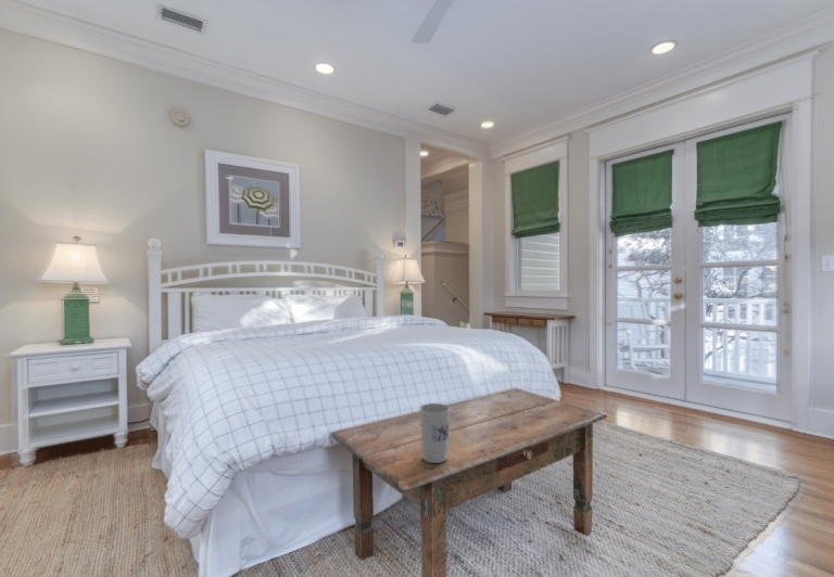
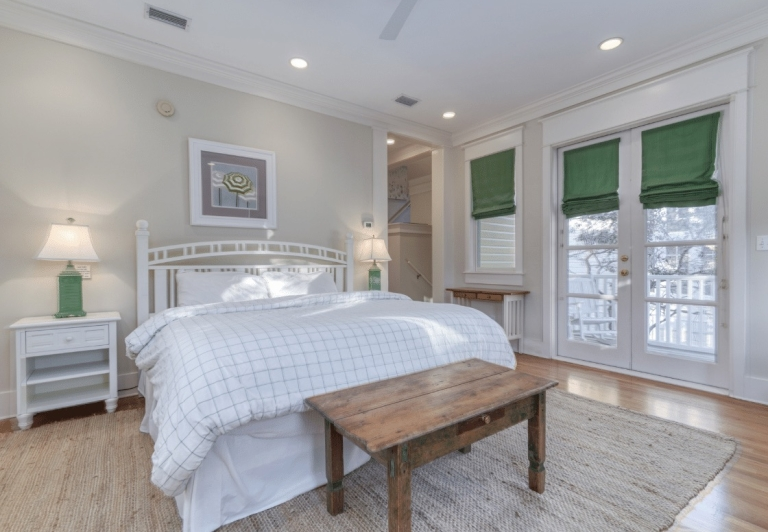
- cup [418,402,452,464]
